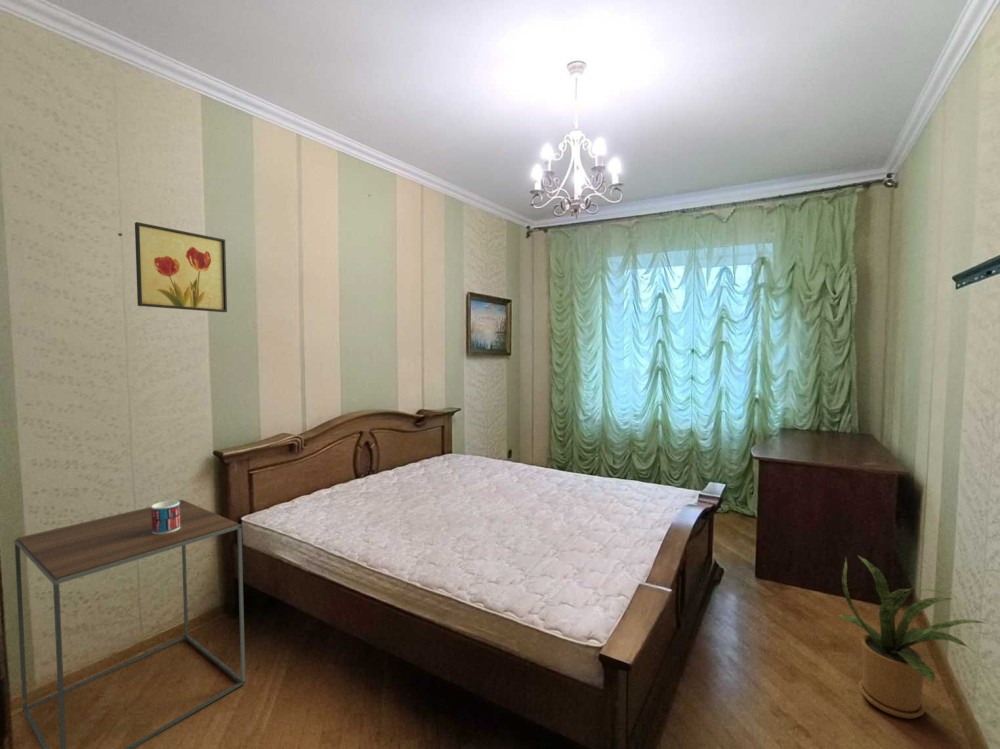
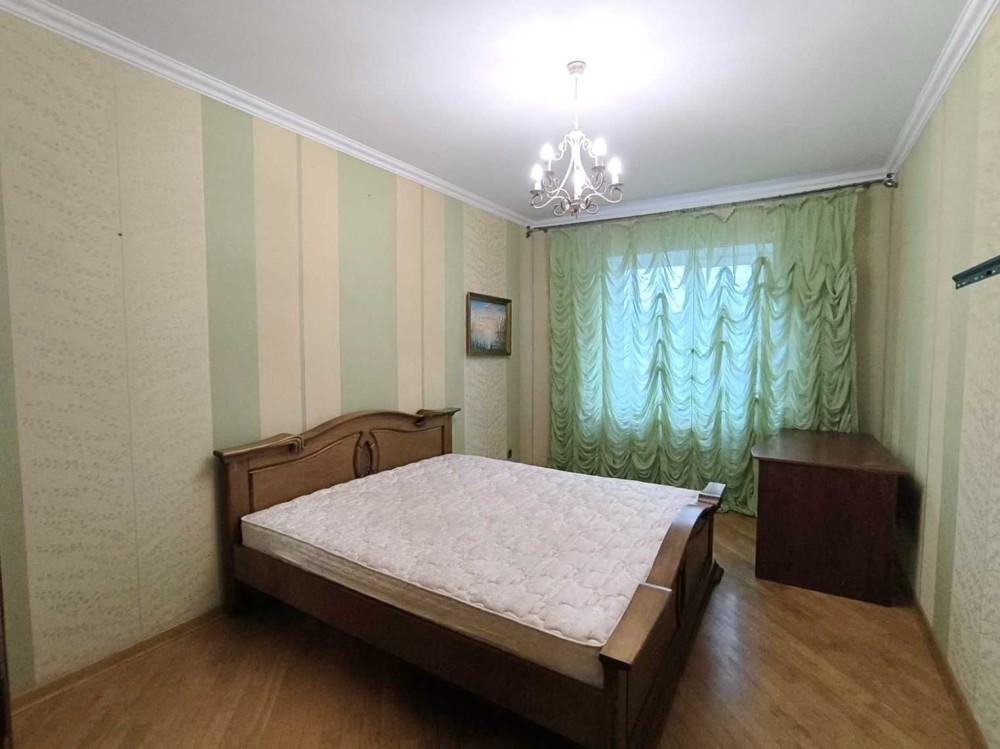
- wall art [134,221,228,313]
- house plant [837,554,989,720]
- side table [14,499,246,749]
- mug [150,500,180,534]
